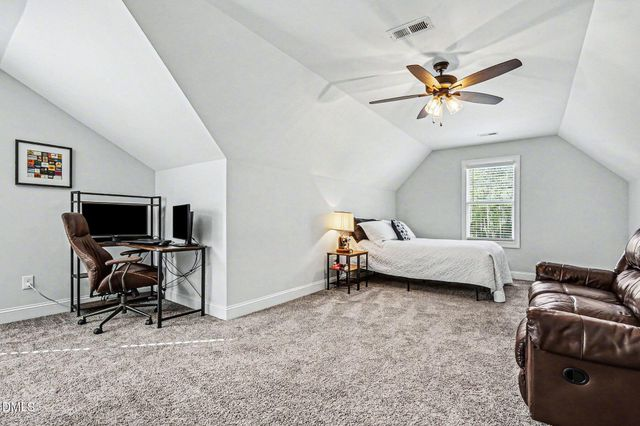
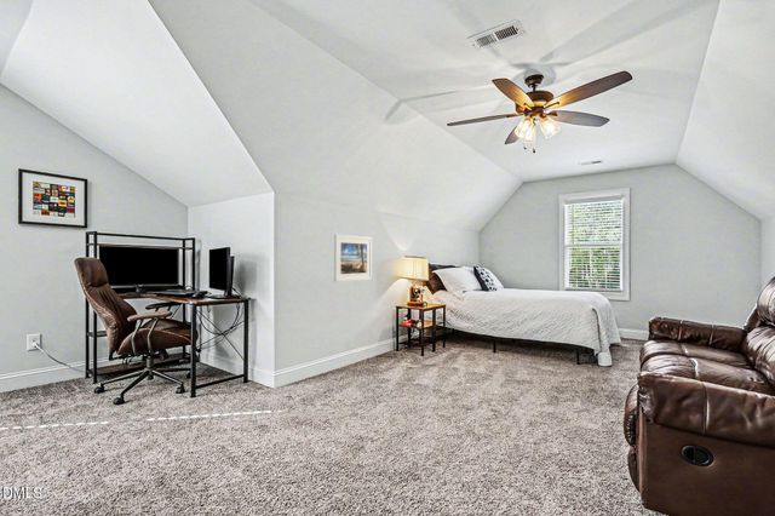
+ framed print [333,234,373,283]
